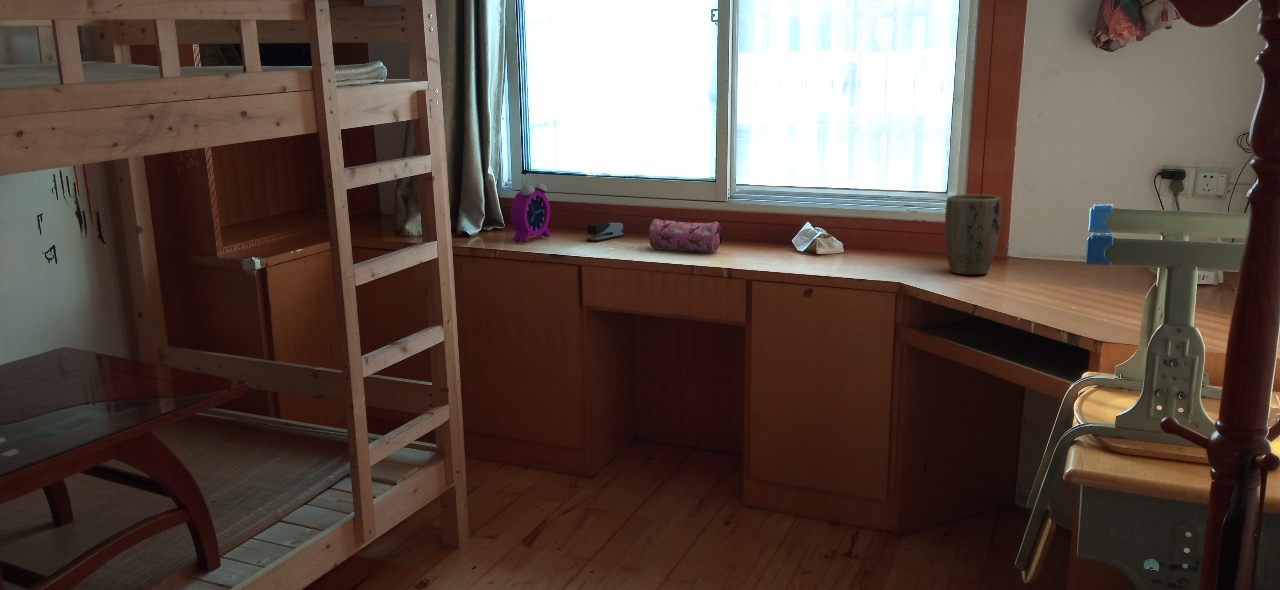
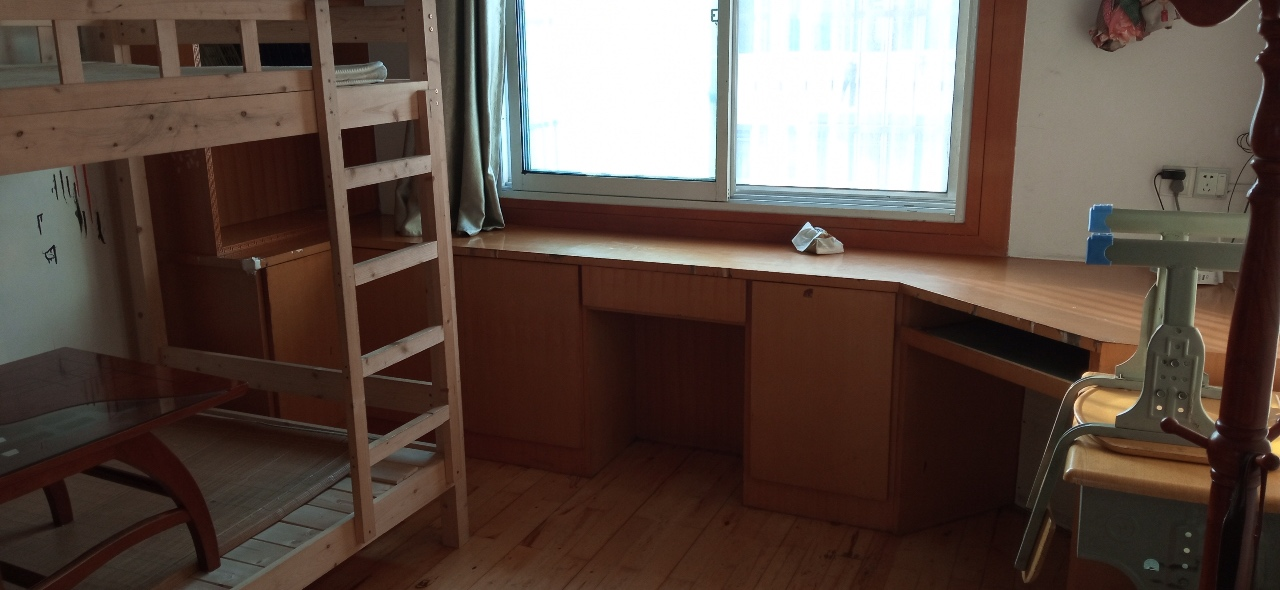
- plant pot [944,193,1002,276]
- alarm clock [510,174,551,243]
- pencil case [648,218,723,253]
- stapler [586,222,625,243]
